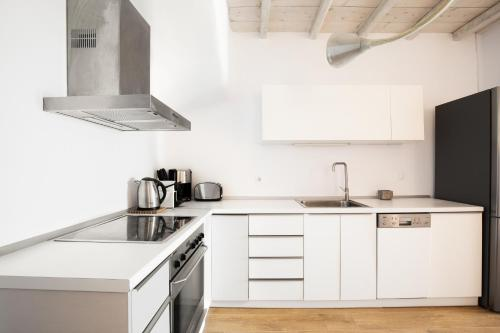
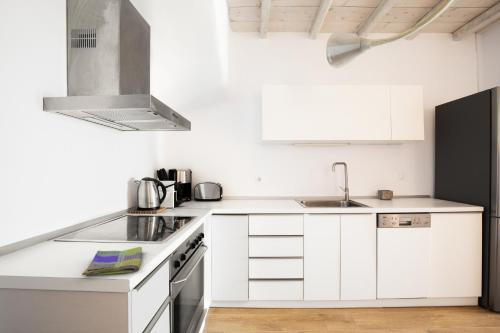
+ dish towel [81,246,143,277]
